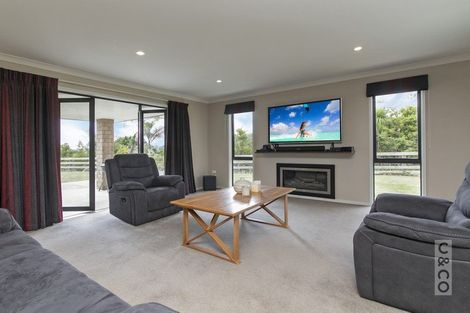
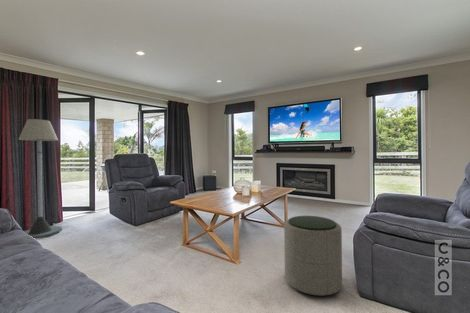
+ ottoman [283,215,343,297]
+ floor lamp [18,118,63,239]
